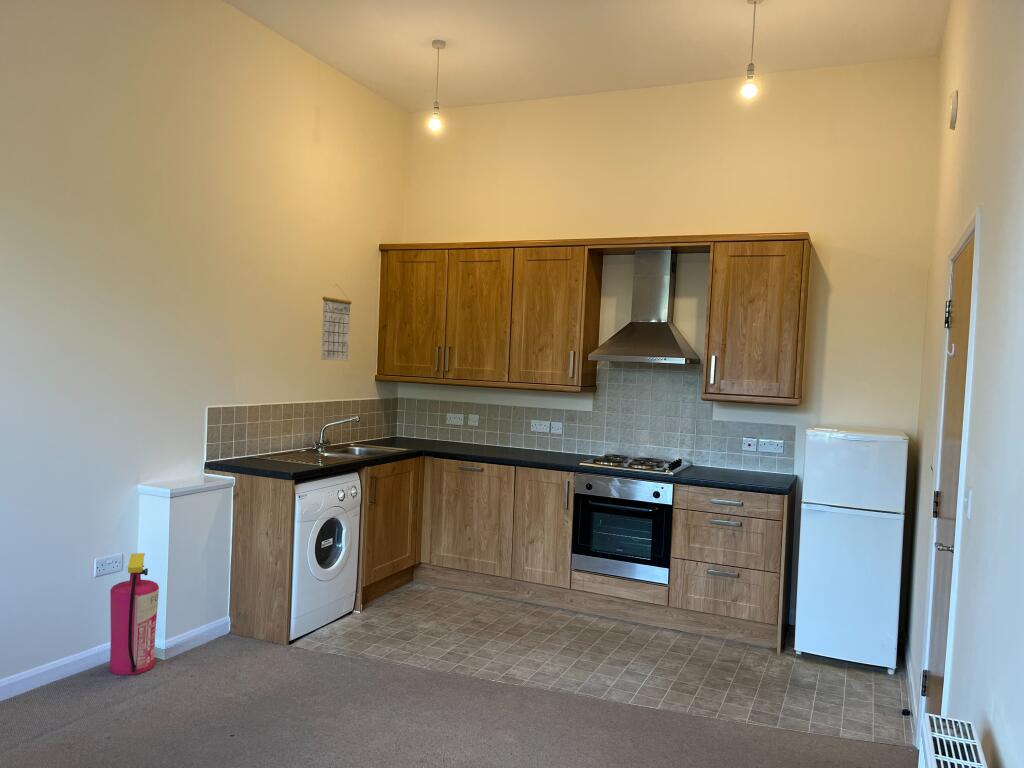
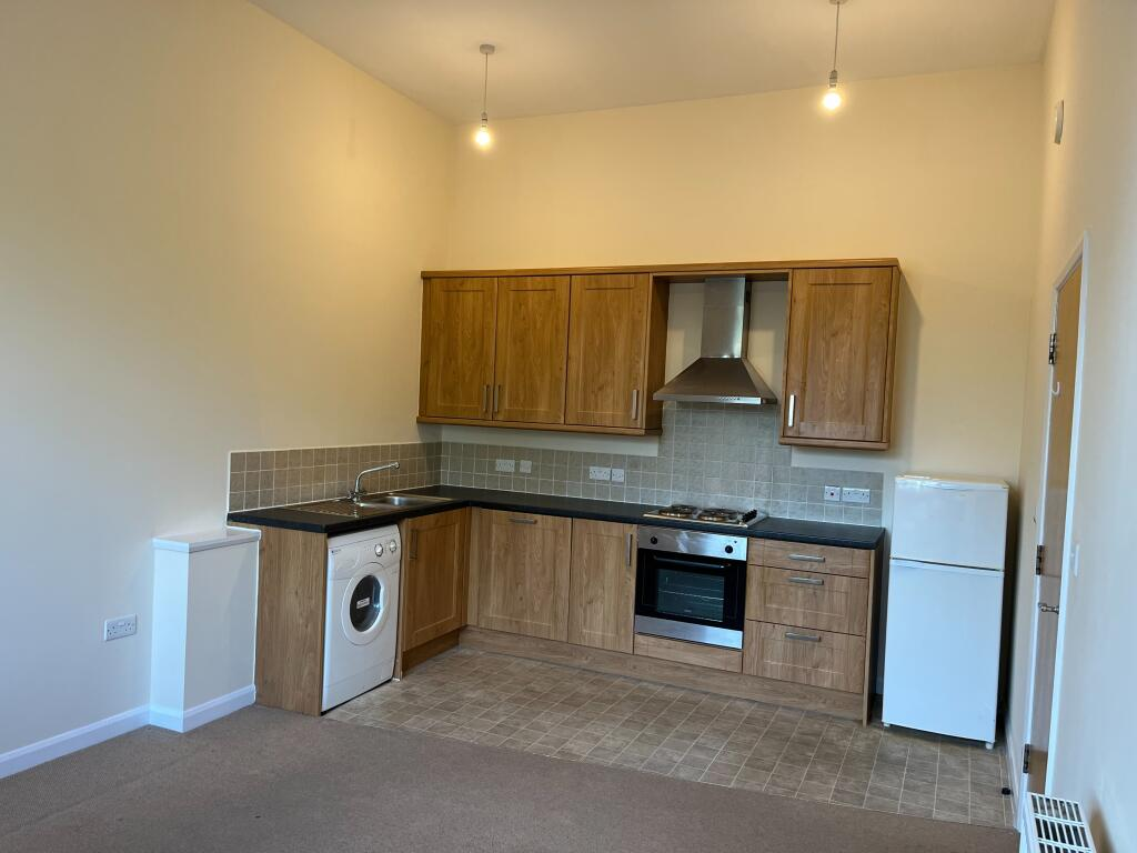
- fire extinguisher [108,552,160,676]
- calendar [320,283,353,362]
